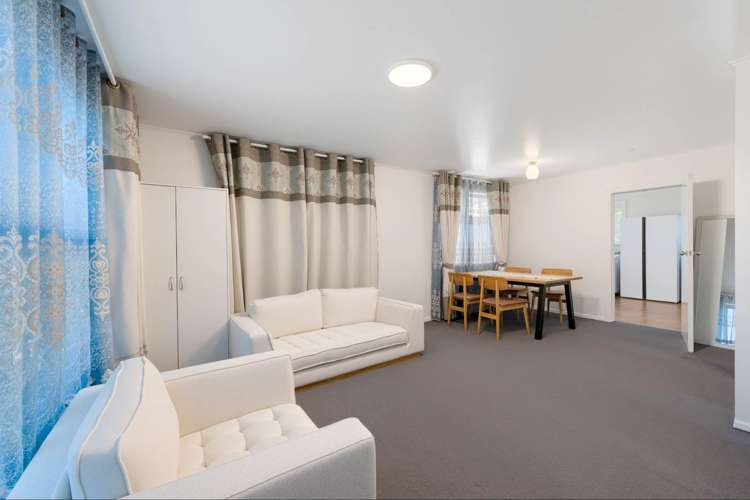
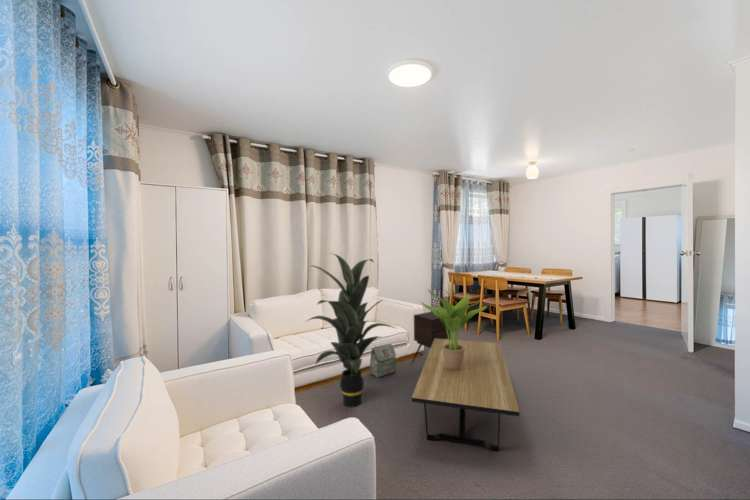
+ potted plant [420,288,488,370]
+ bag [369,343,397,379]
+ side table [412,311,451,362]
+ coffee table [411,338,521,453]
+ indoor plant [306,252,399,408]
